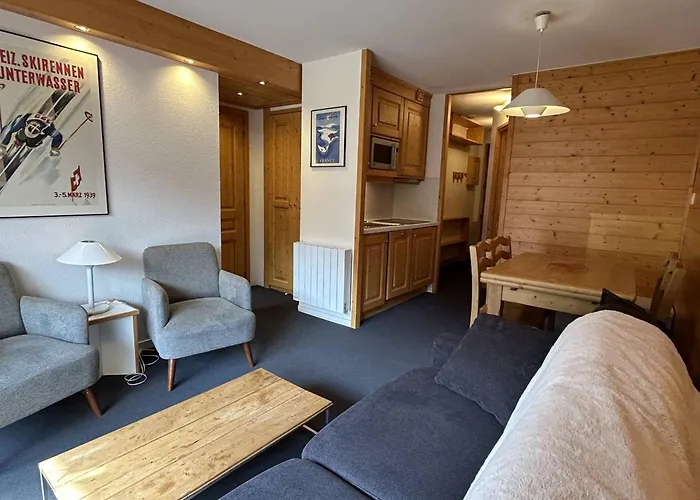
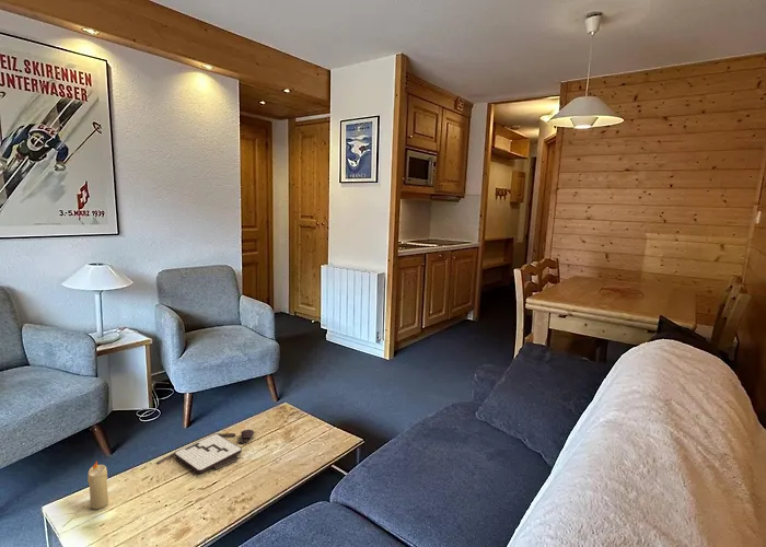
+ board game [156,429,255,475]
+ candle [86,461,109,510]
